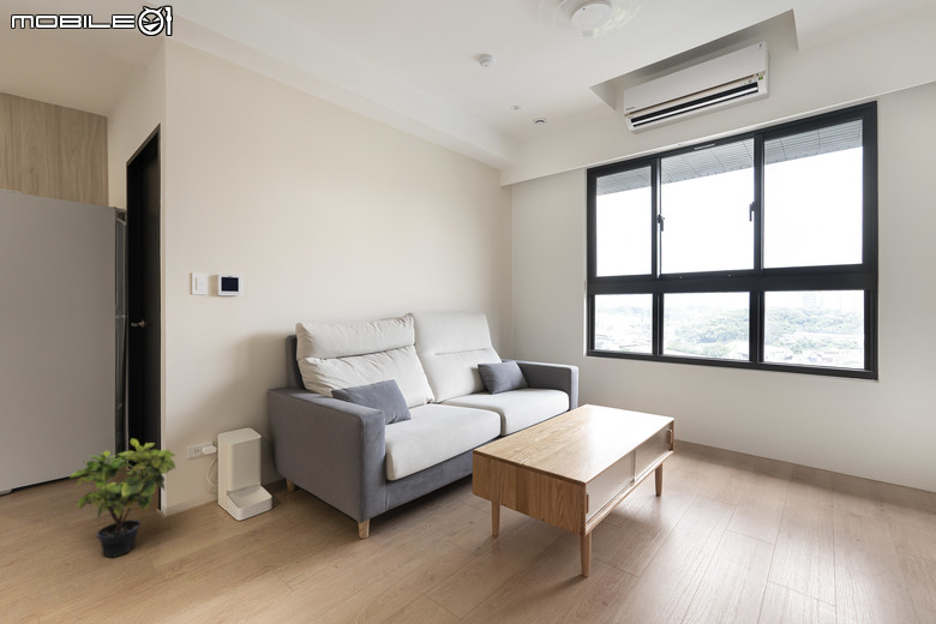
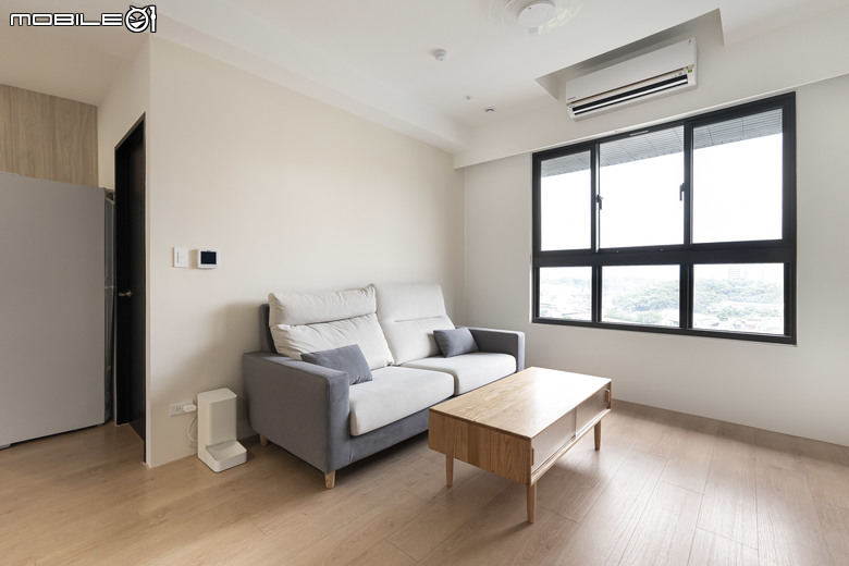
- potted plant [70,438,176,558]
